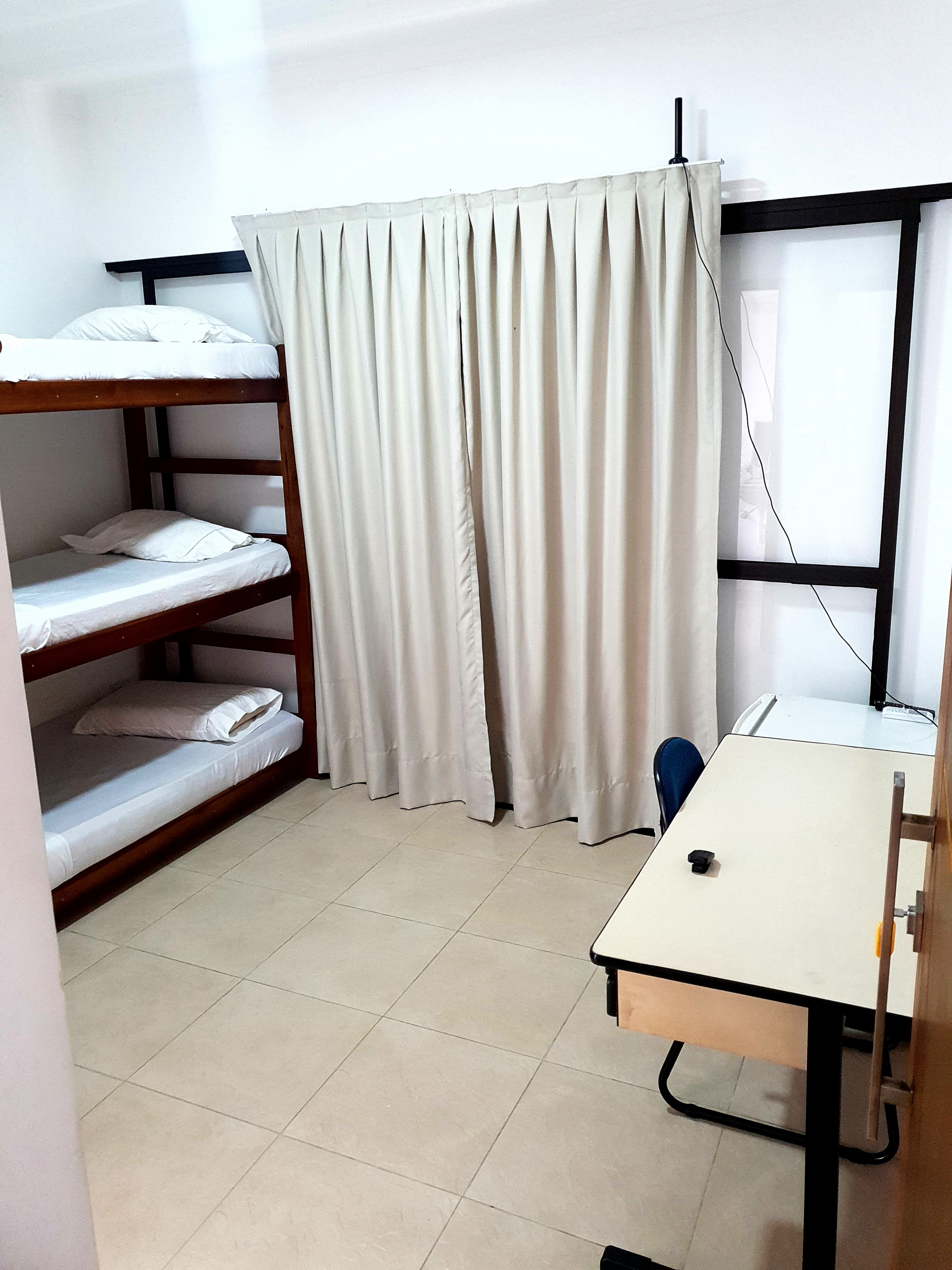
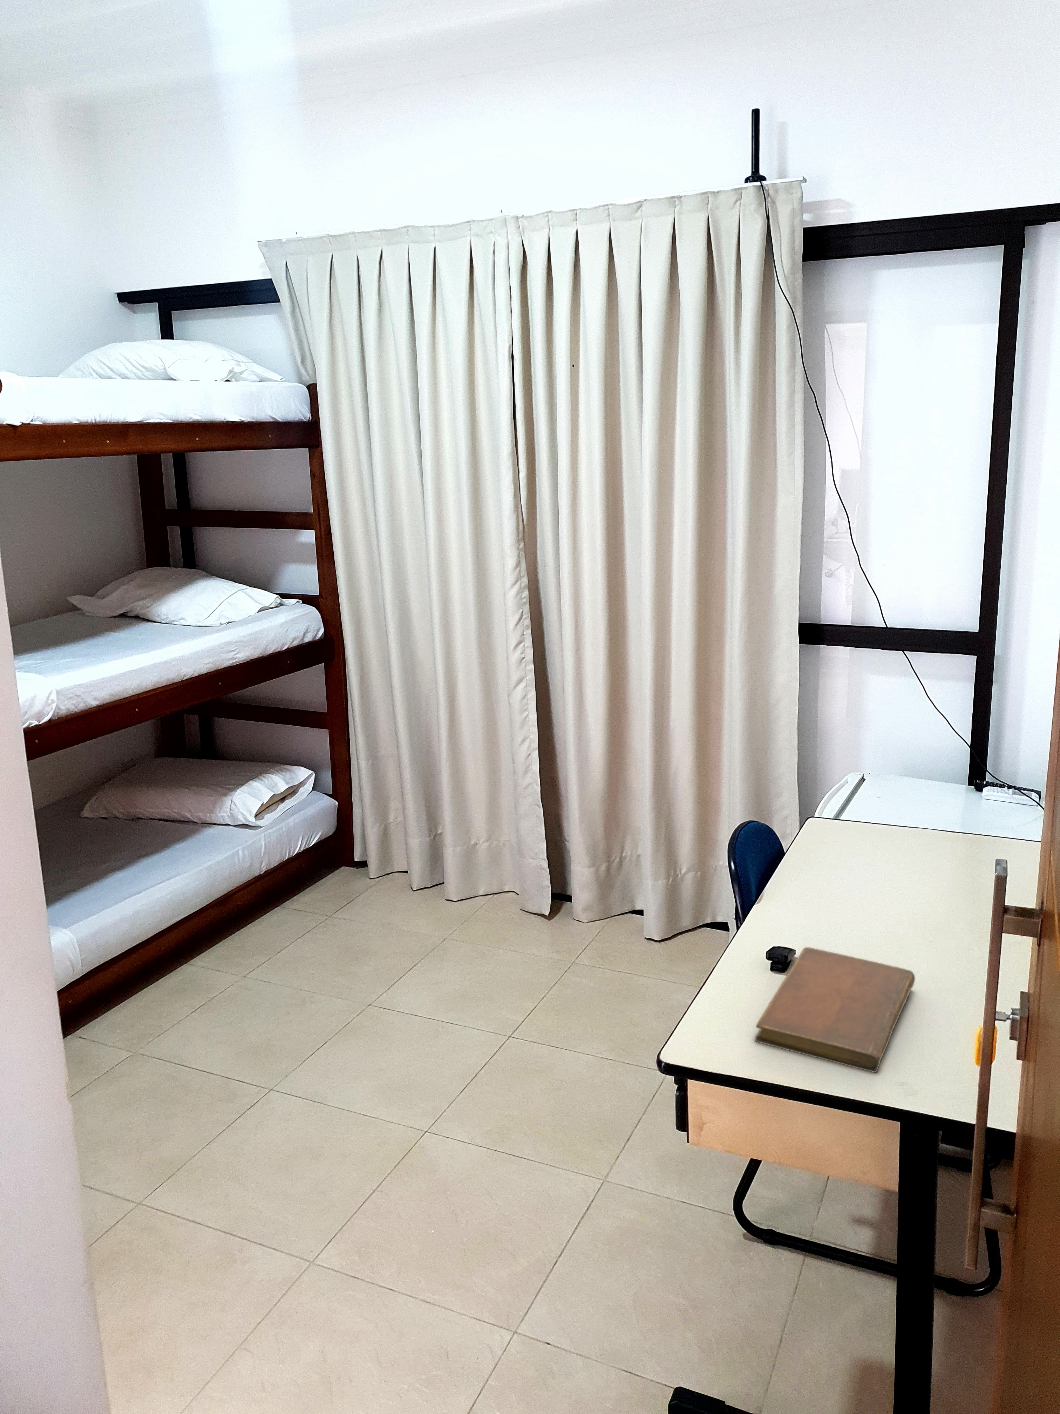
+ notebook [755,946,915,1073]
